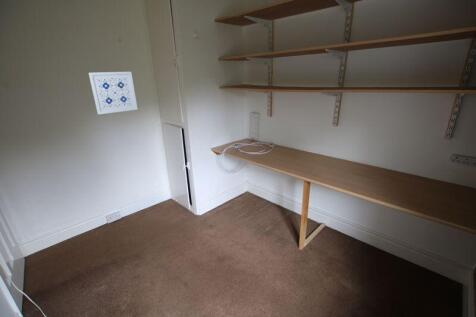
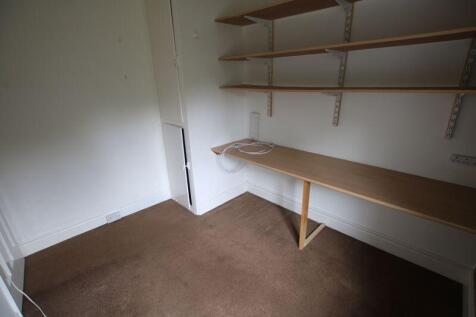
- wall art [88,71,138,115]
